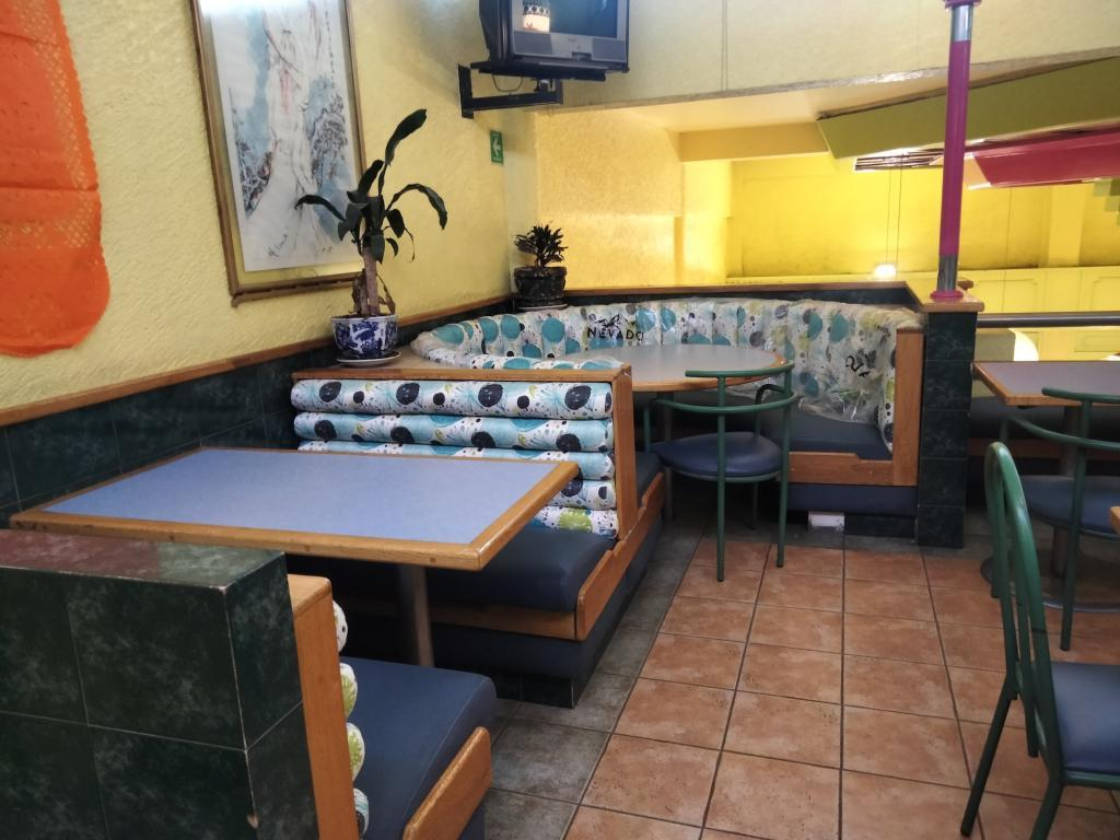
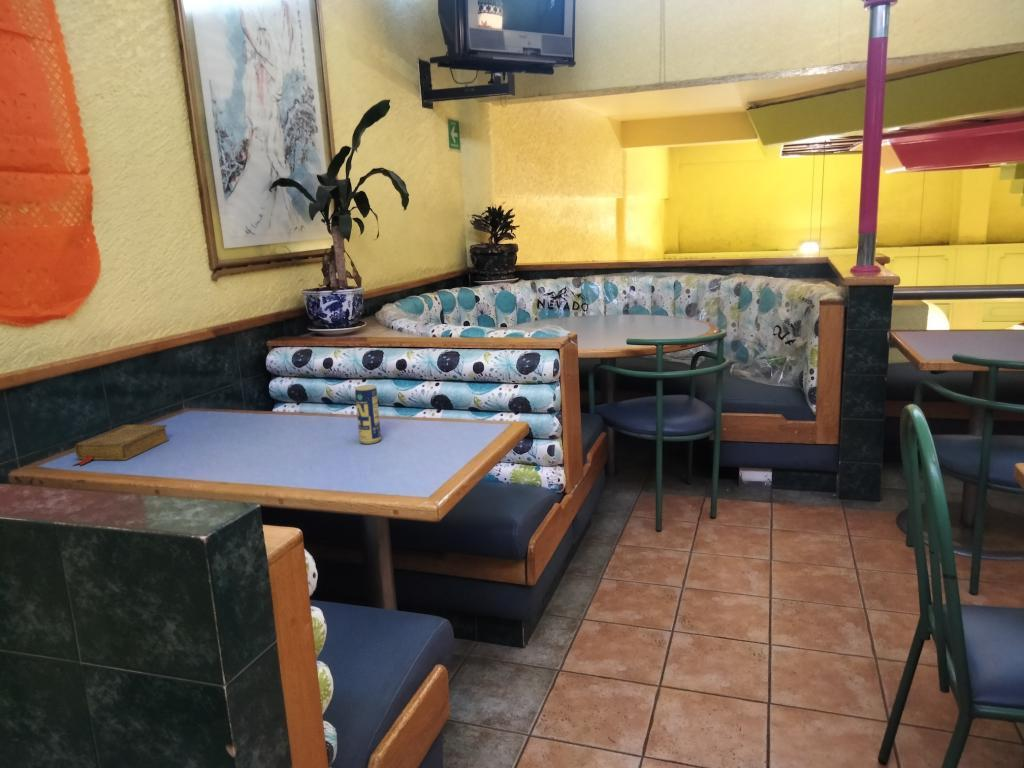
+ book [72,424,170,466]
+ beverage can [354,384,382,445]
